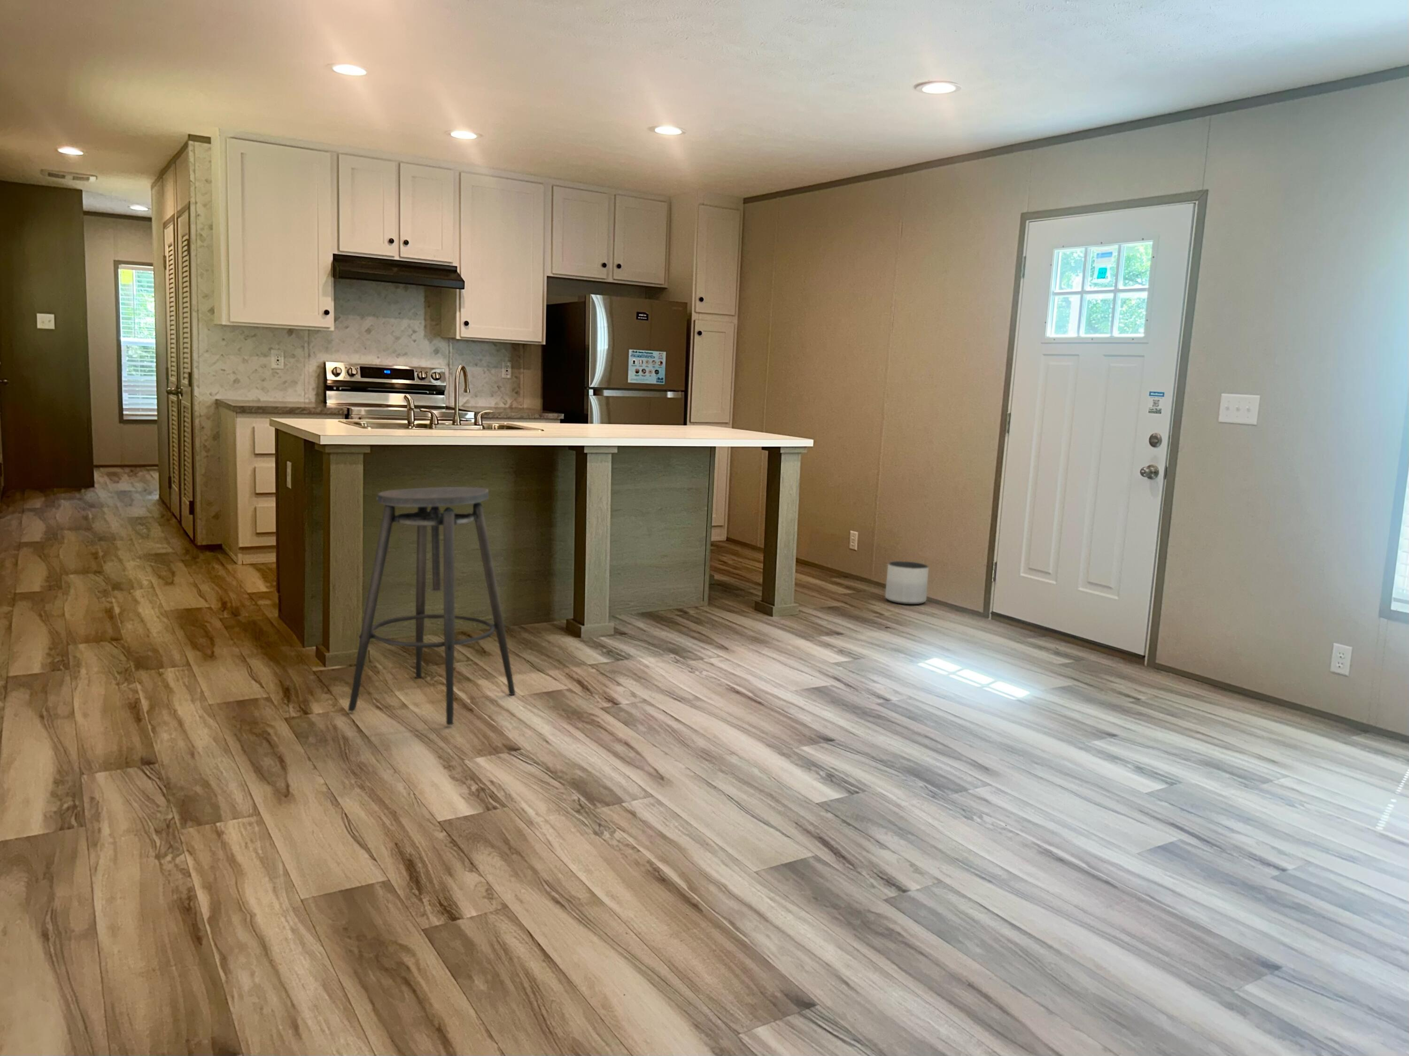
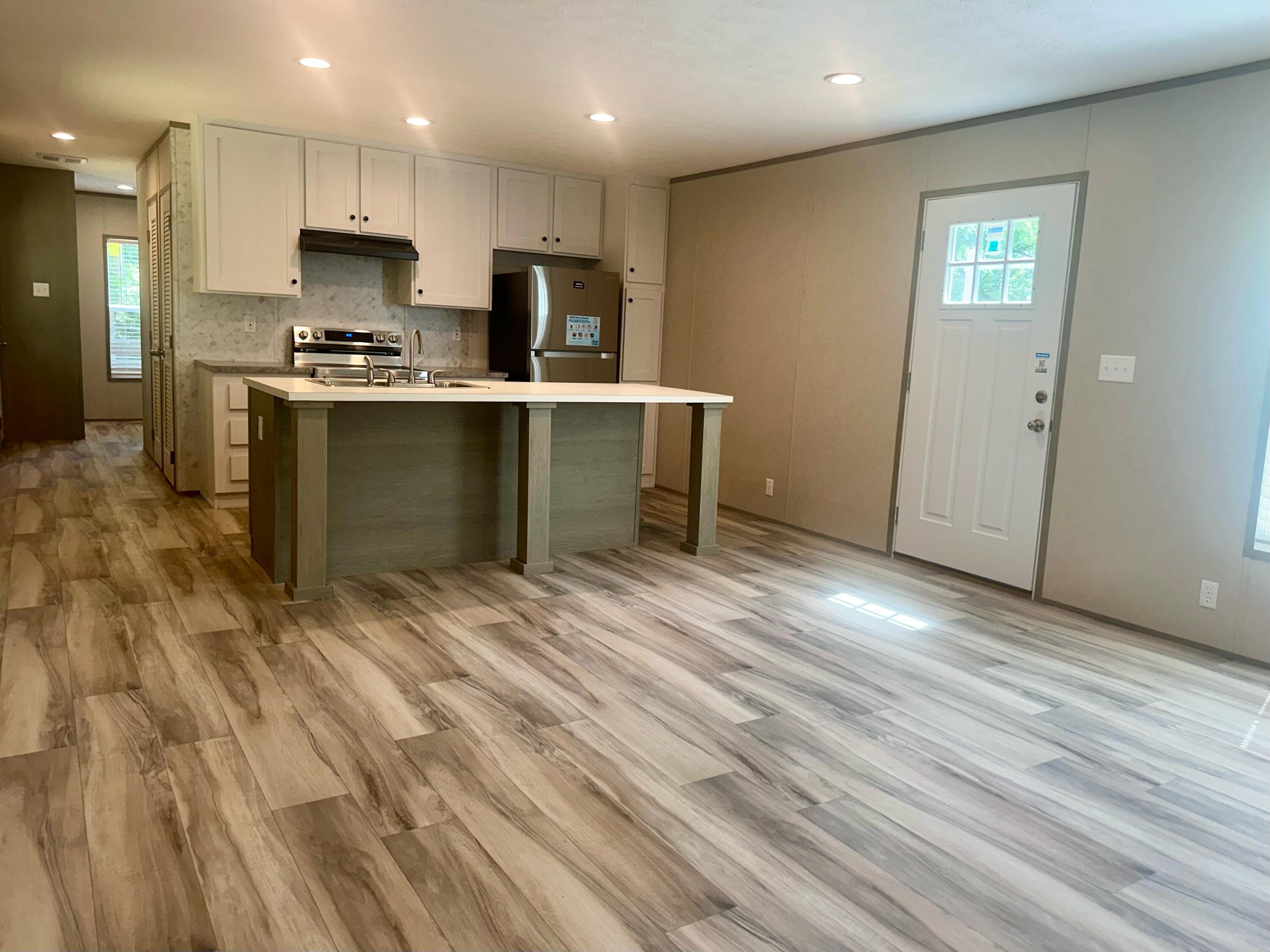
- stool [347,487,516,725]
- planter [885,560,929,605]
